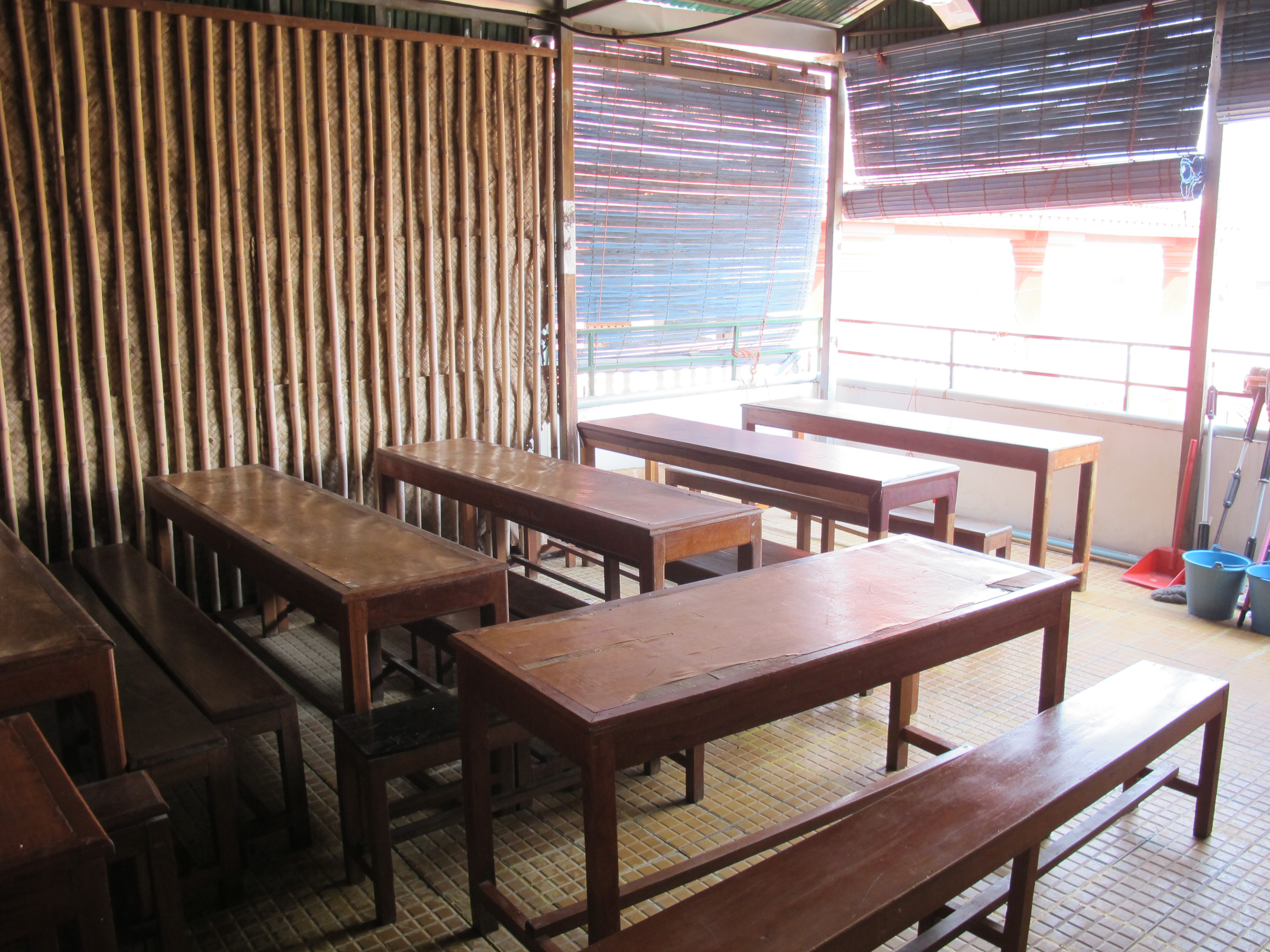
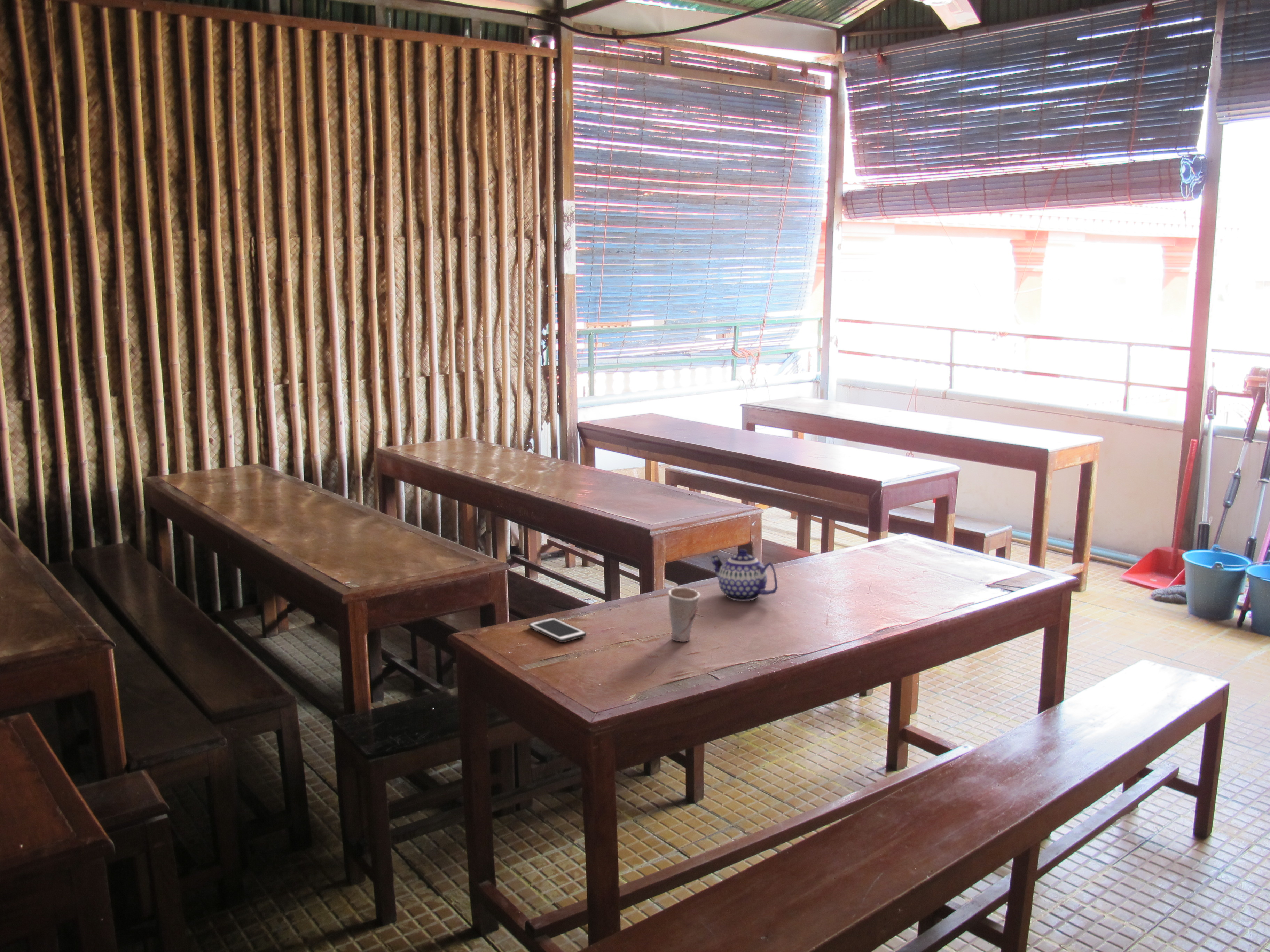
+ teapot [711,549,778,601]
+ cell phone [528,617,587,643]
+ cup [668,587,700,642]
